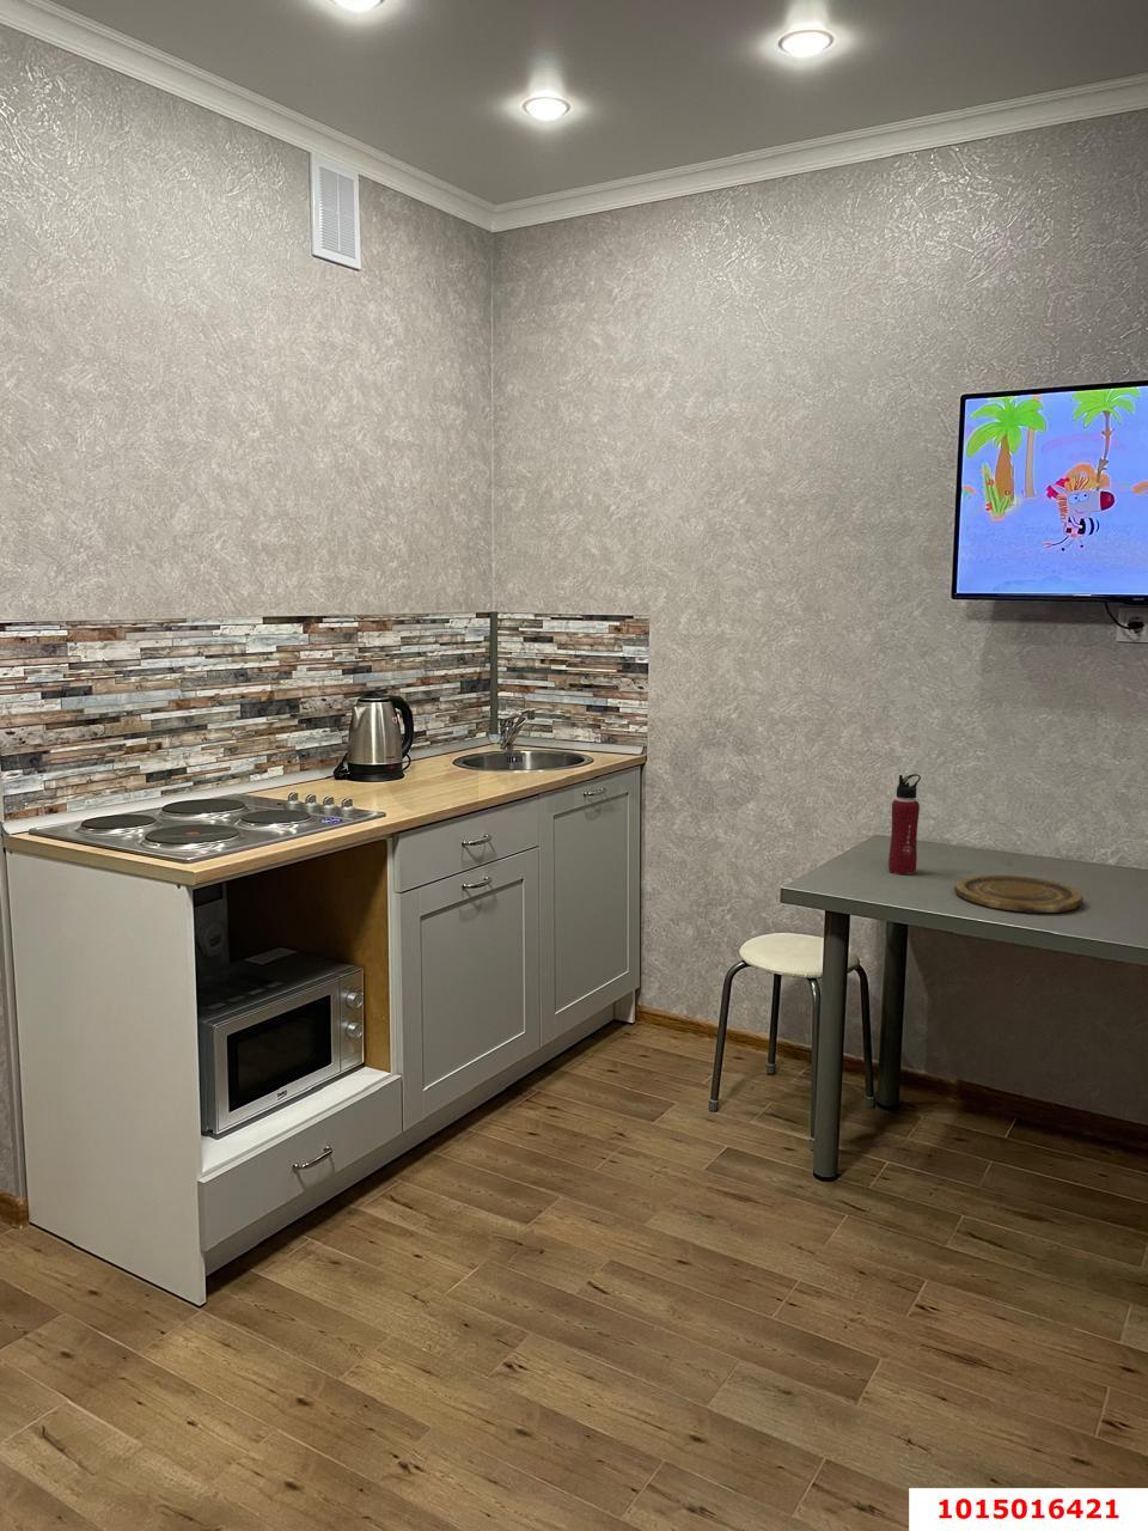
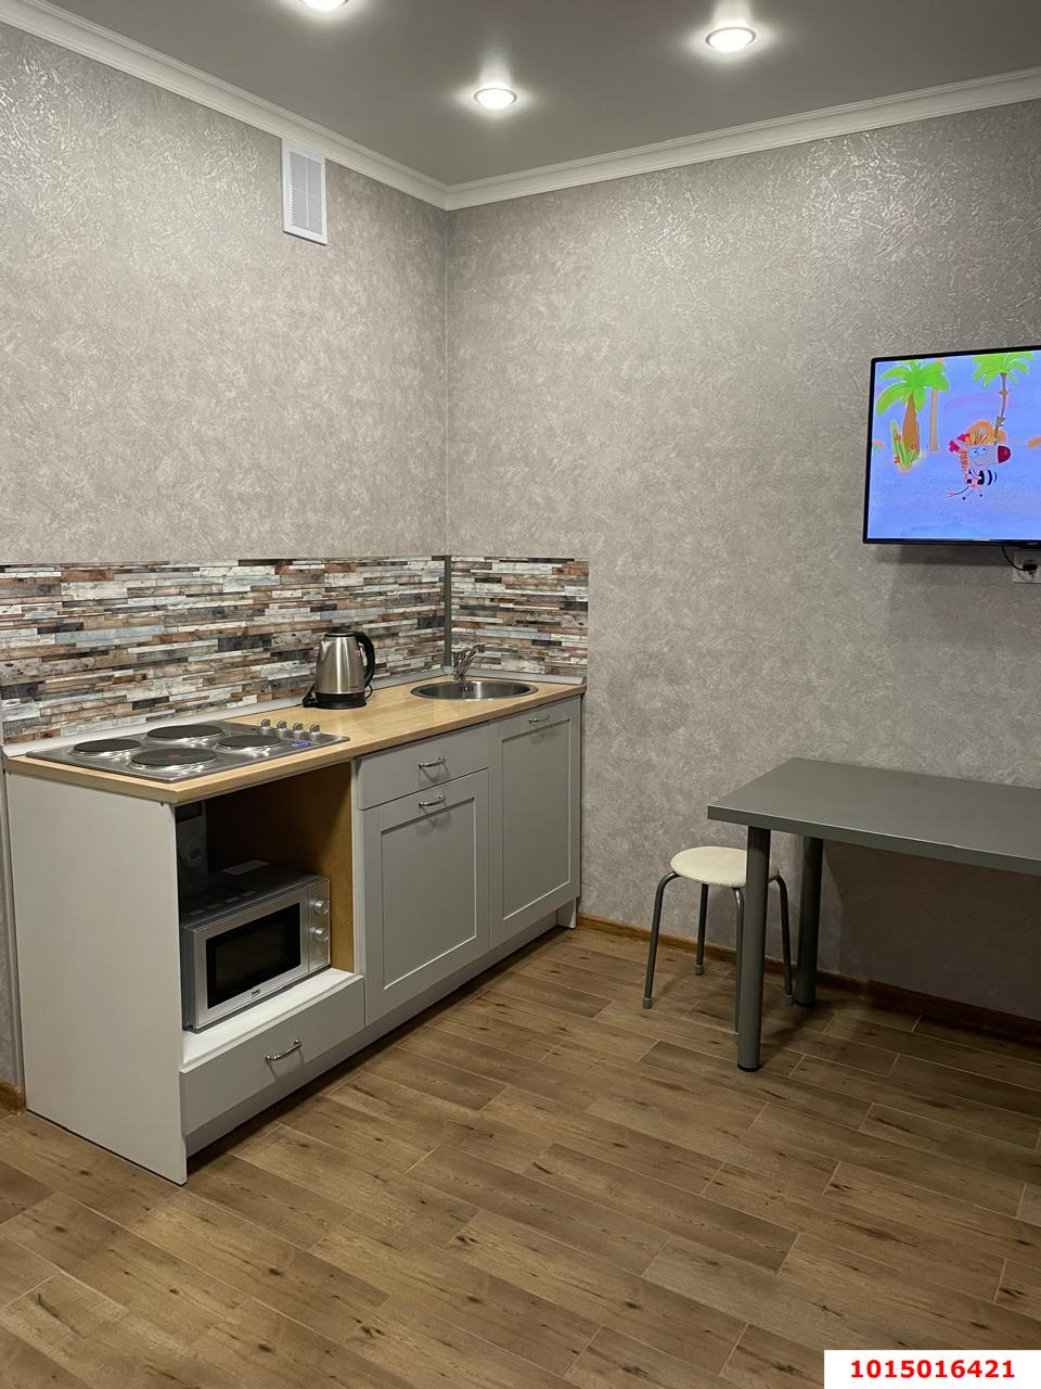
- water bottle [888,773,922,875]
- plate [954,874,1083,914]
